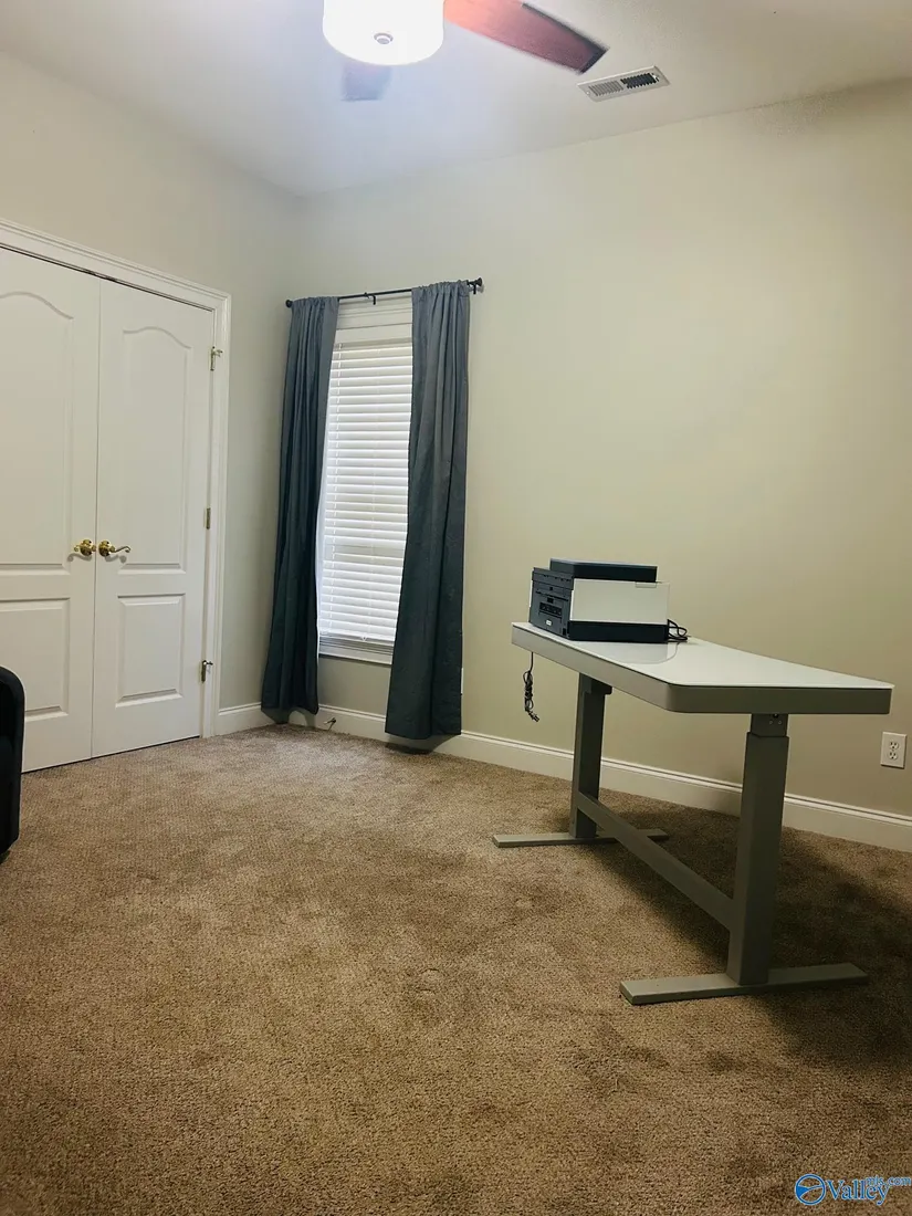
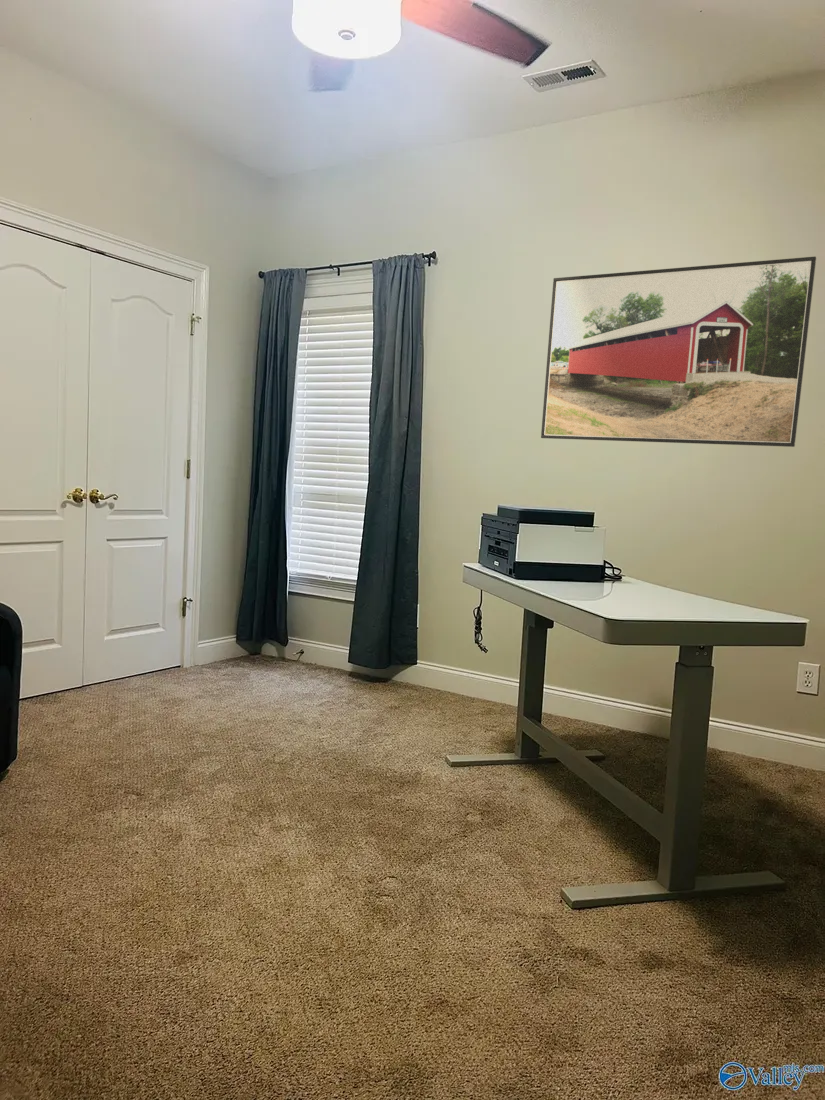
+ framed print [540,256,817,448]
